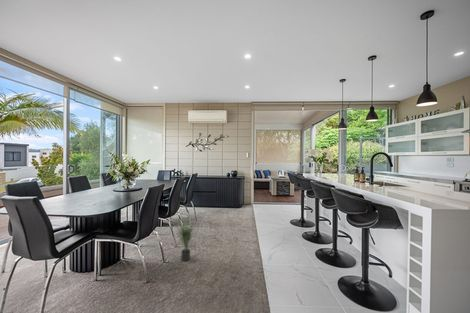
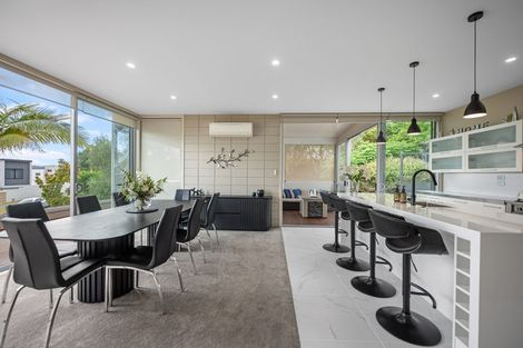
- potted plant [175,215,197,262]
